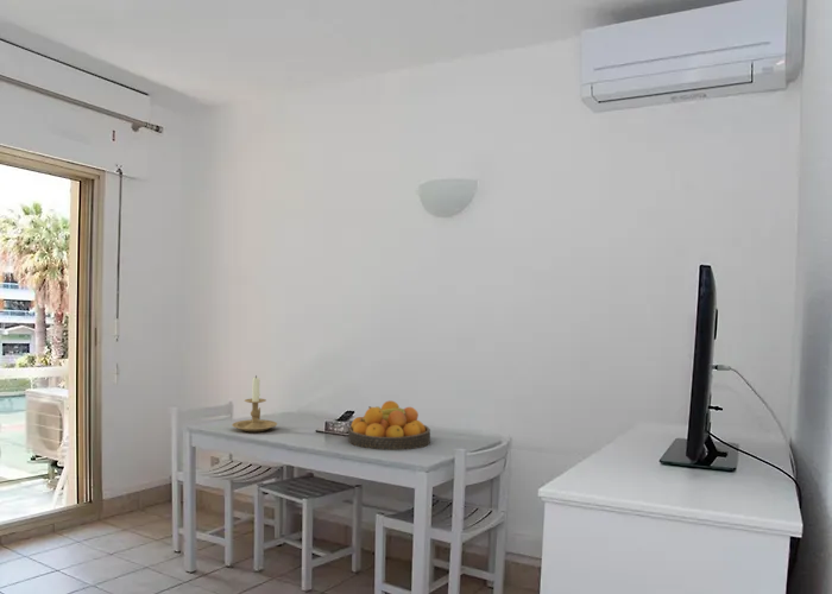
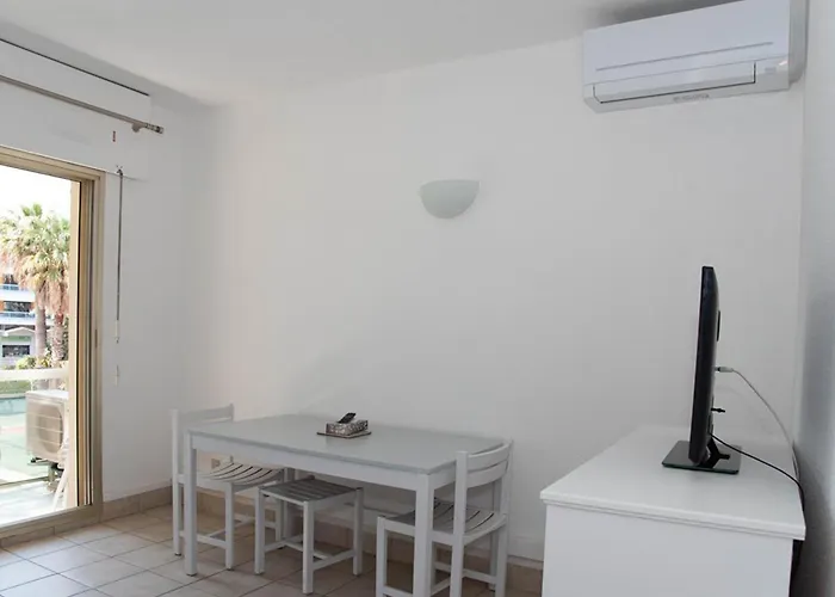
- candle holder [231,374,278,434]
- fruit bowl [347,399,431,451]
